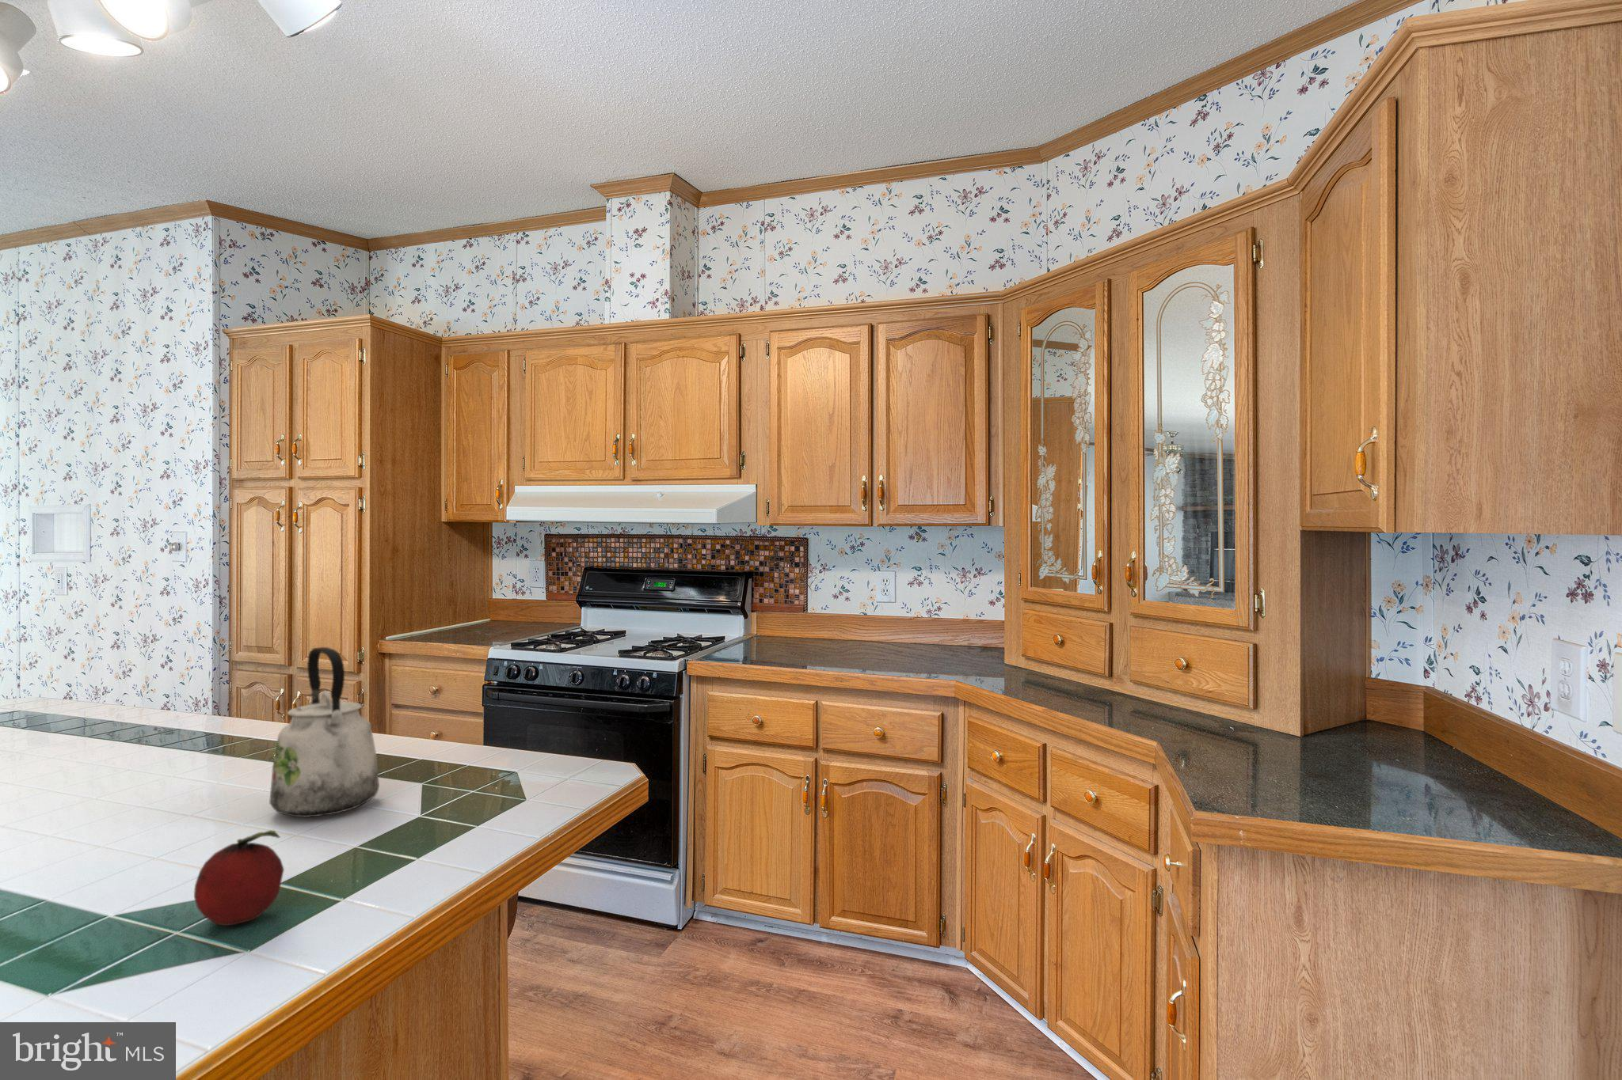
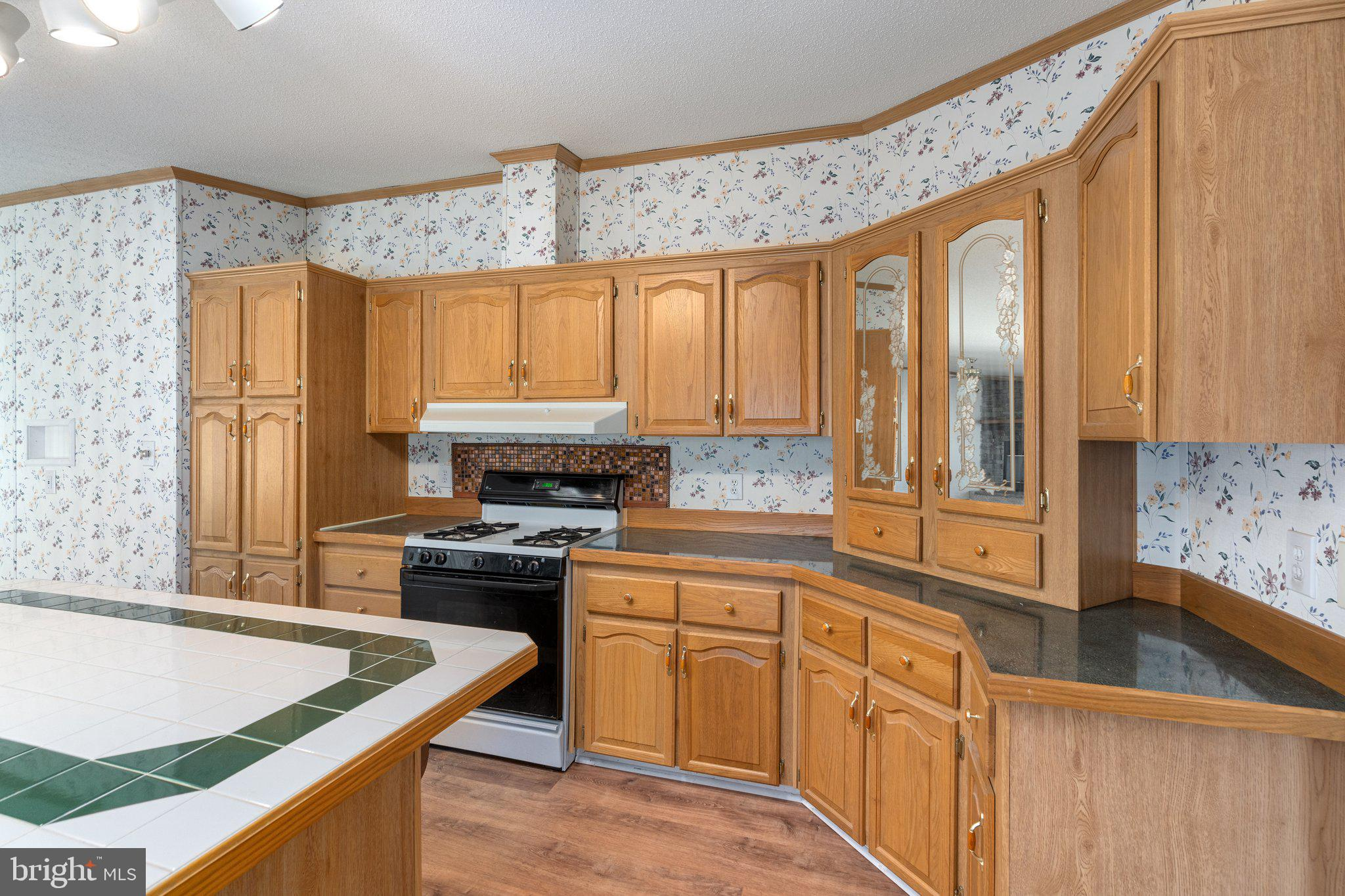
- fruit [193,830,285,927]
- kettle [269,646,380,818]
